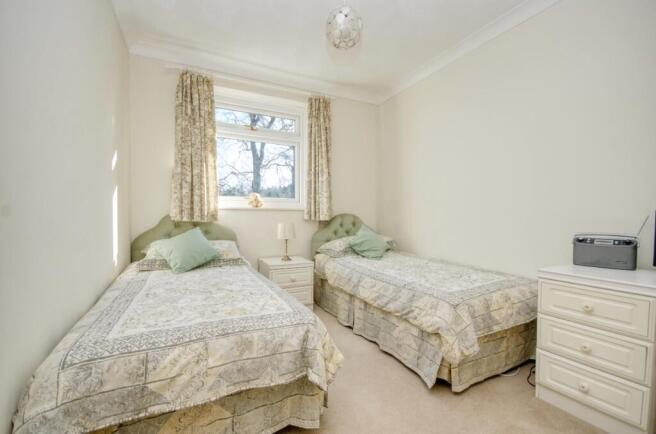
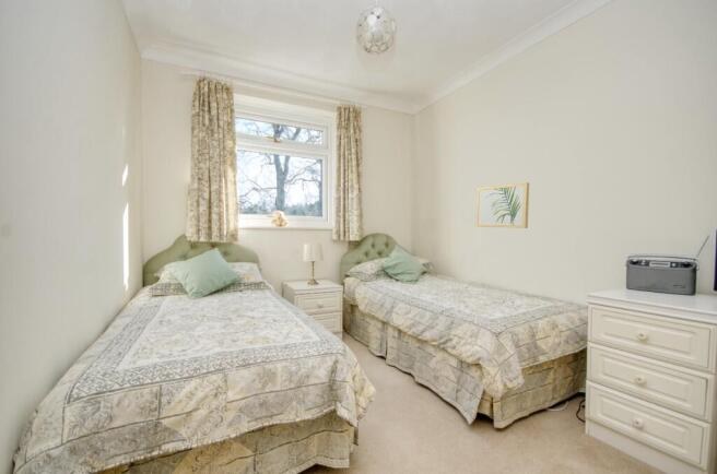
+ wall art [475,181,530,229]
